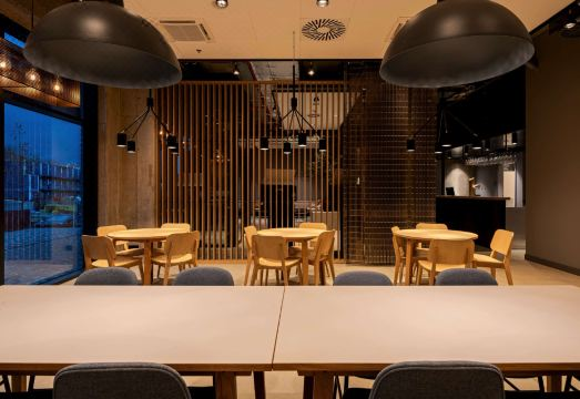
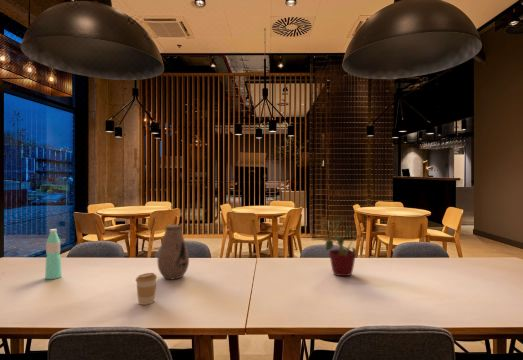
+ potted plant [319,216,362,277]
+ water bottle [44,228,63,280]
+ vase [156,224,190,280]
+ coffee cup [135,272,158,306]
